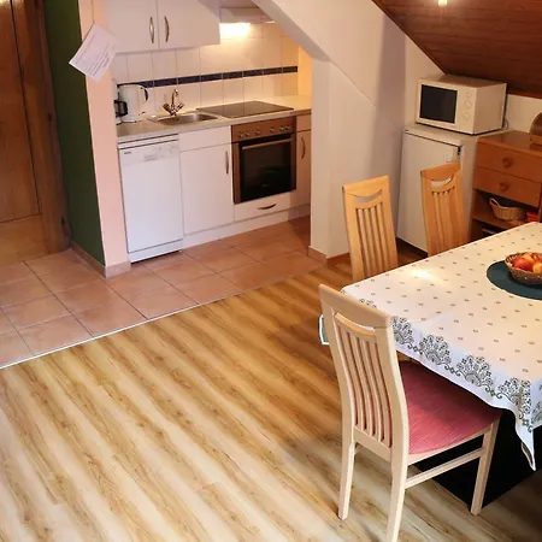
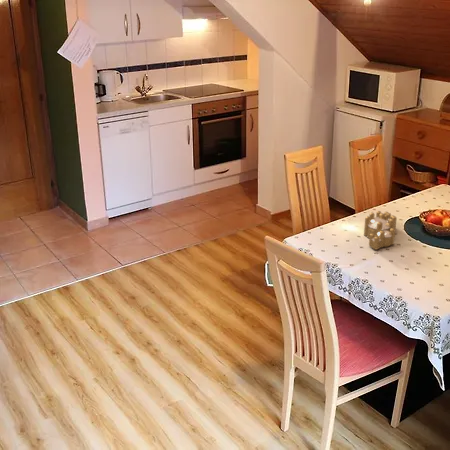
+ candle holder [363,210,398,251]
